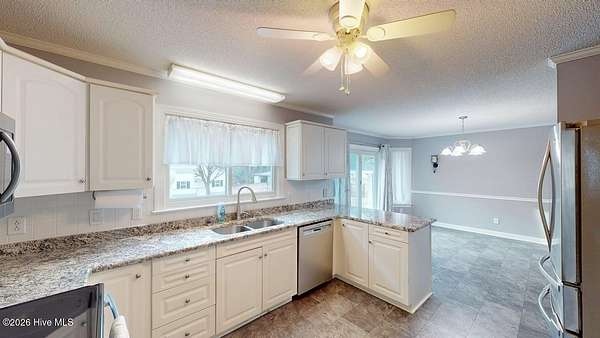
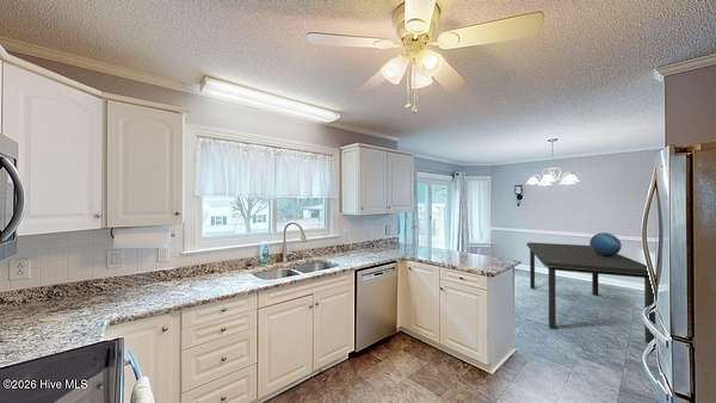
+ decorative globe [588,231,623,256]
+ dining table [525,241,656,345]
